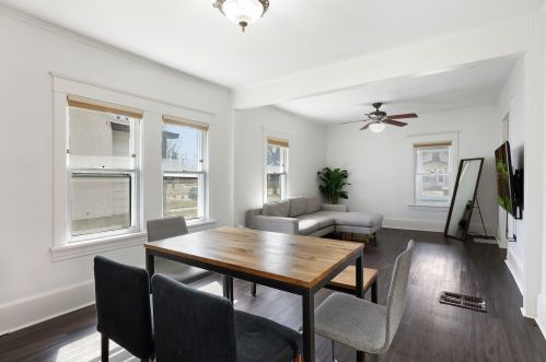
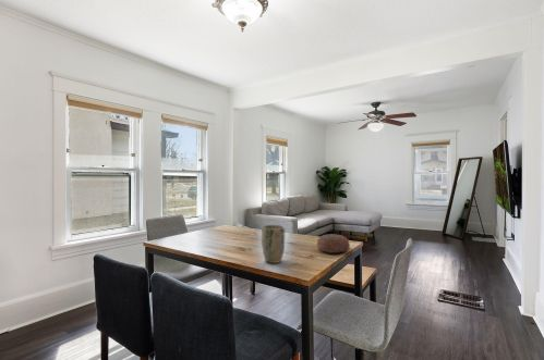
+ decorative bowl [316,233,351,255]
+ plant pot [261,224,286,264]
